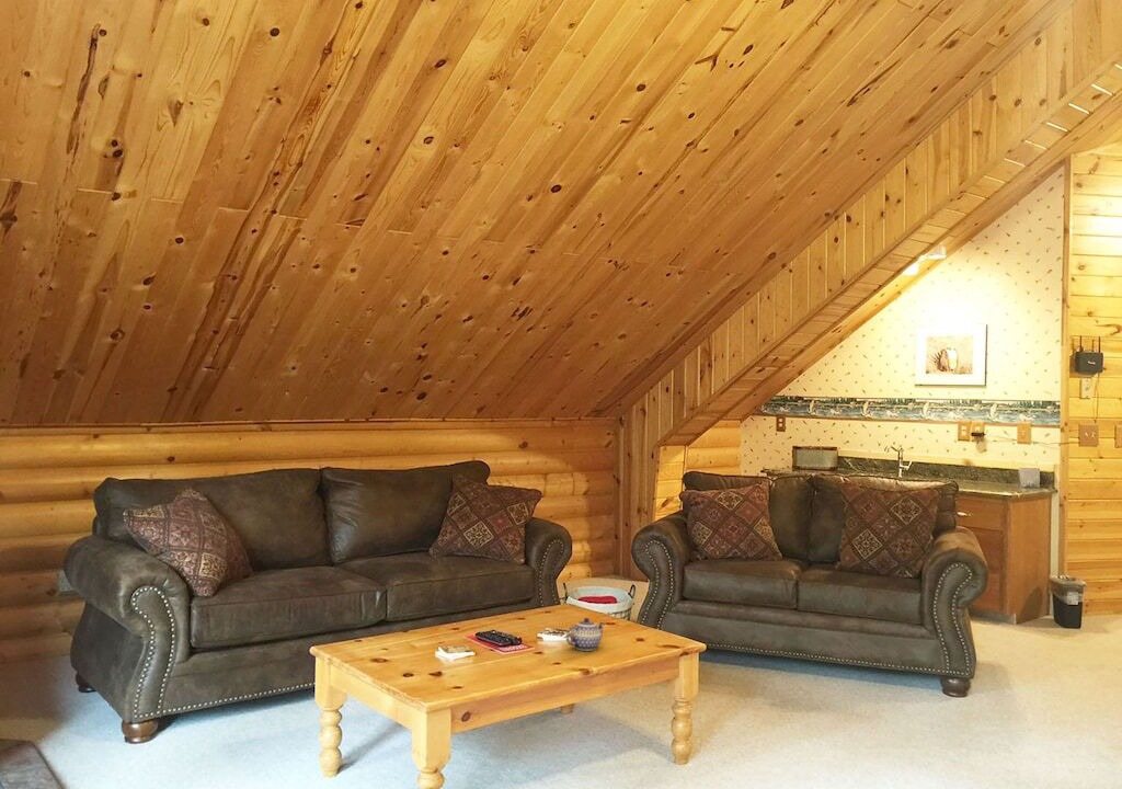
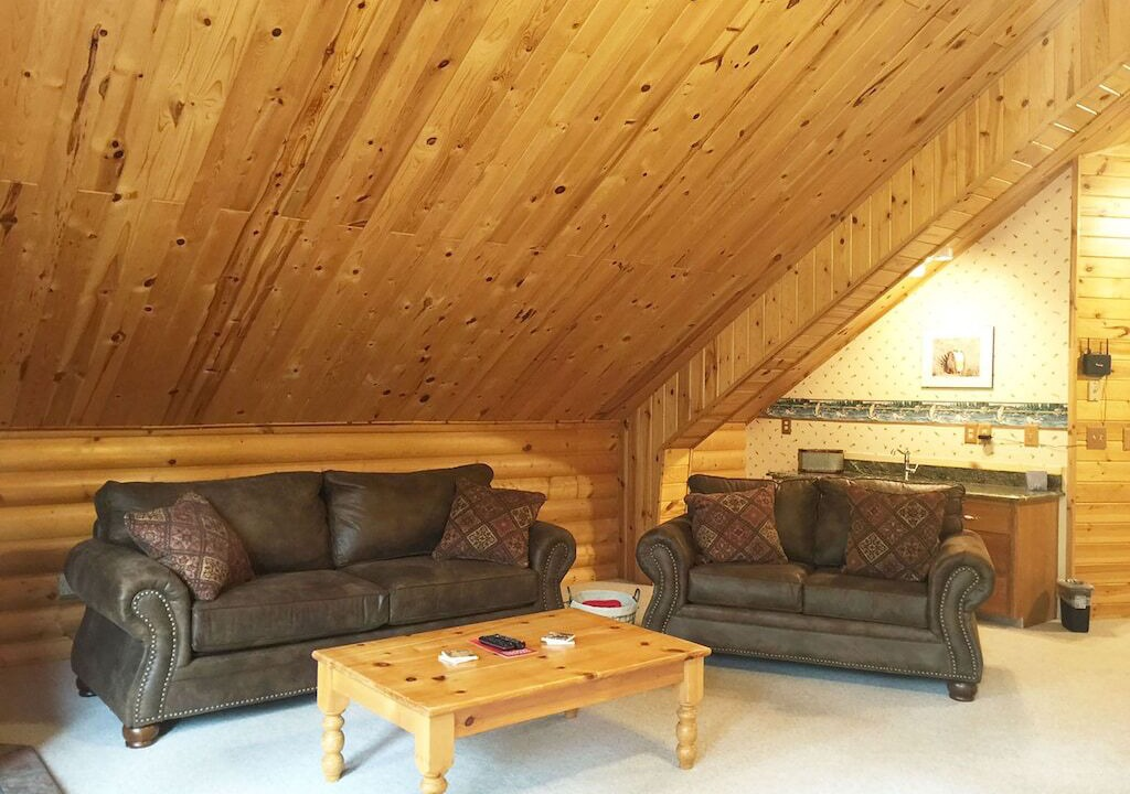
- teapot [565,617,606,652]
